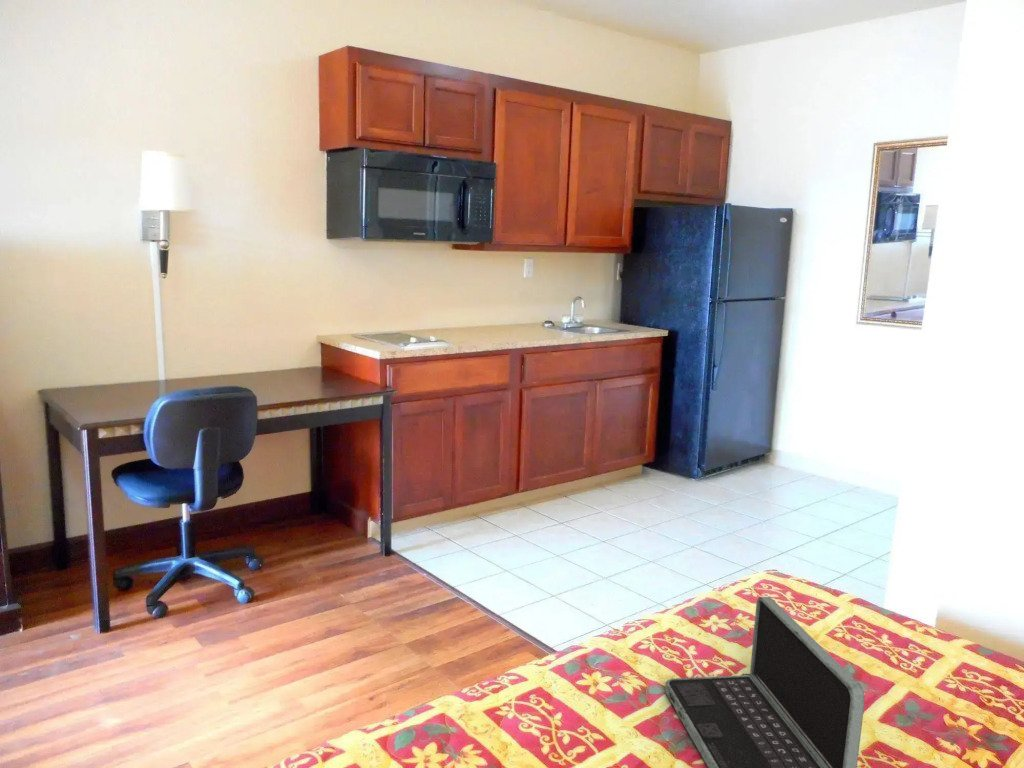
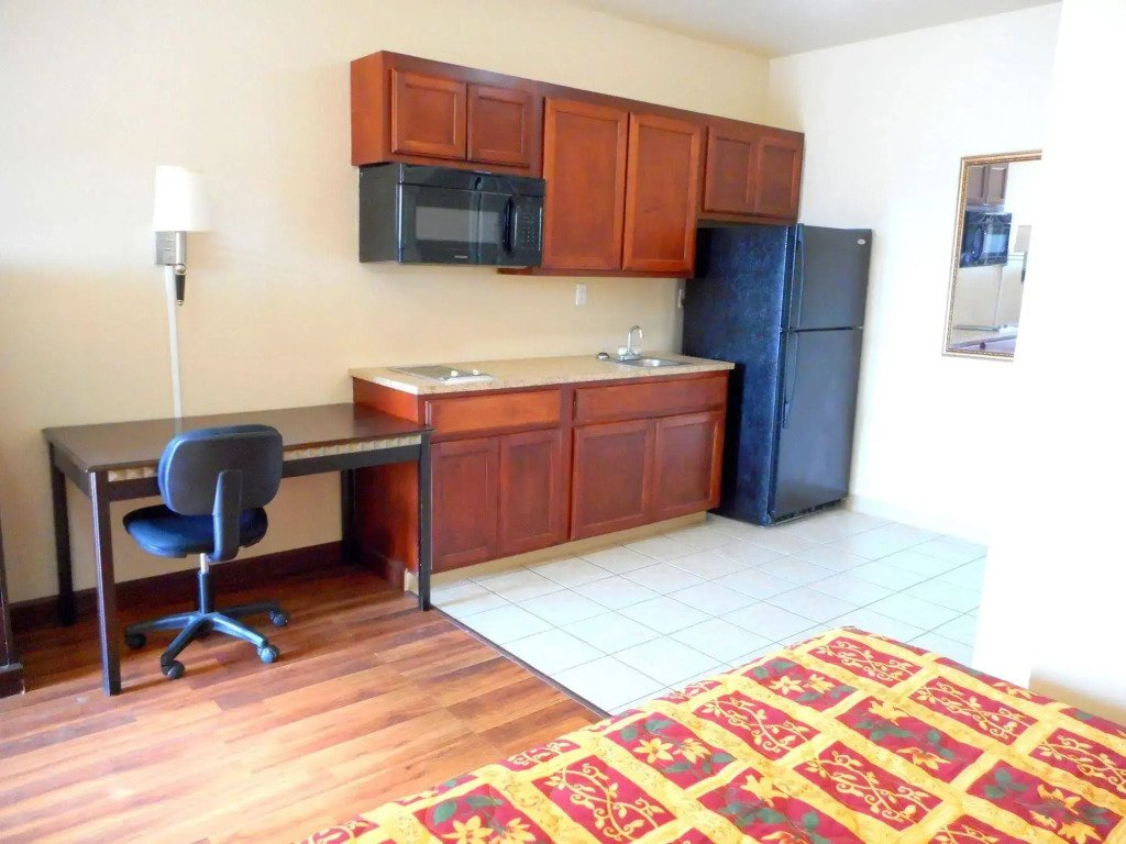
- laptop [664,596,866,768]
